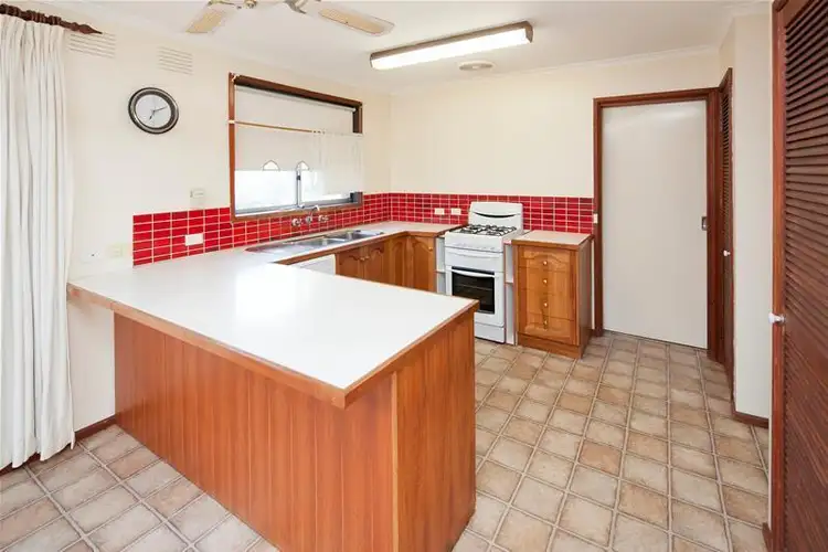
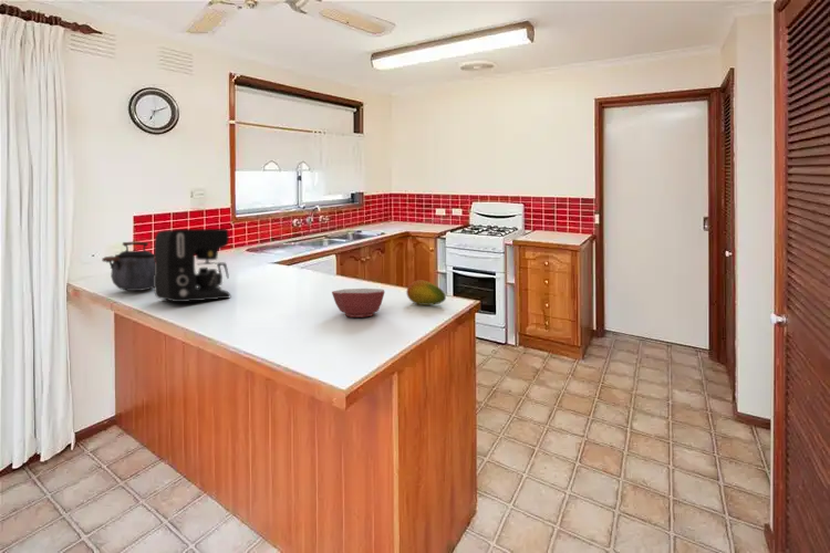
+ bowl [331,288,385,319]
+ coffee maker [153,228,231,303]
+ kettle [101,241,155,292]
+ fruit [405,280,447,306]
